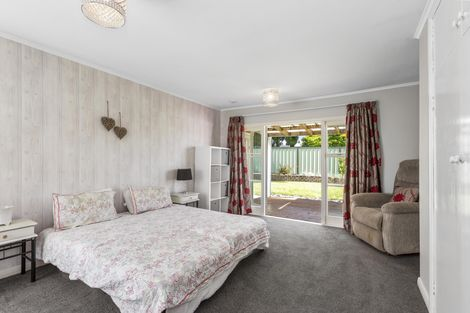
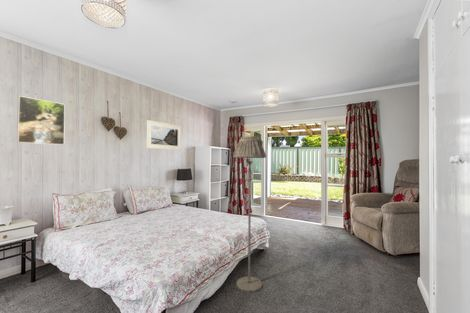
+ floor lamp [232,135,267,293]
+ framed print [16,95,66,146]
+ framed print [146,119,182,151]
